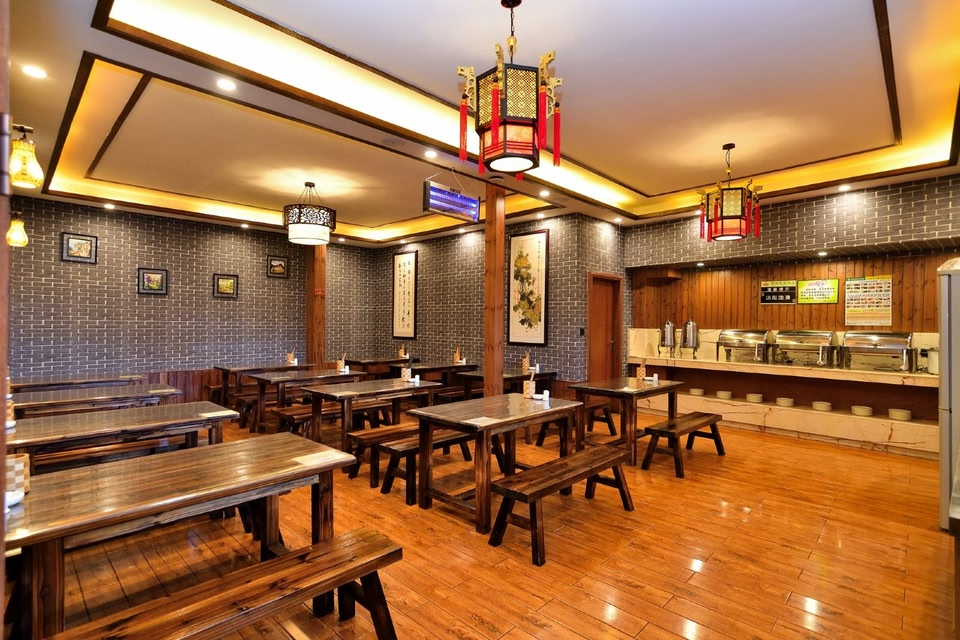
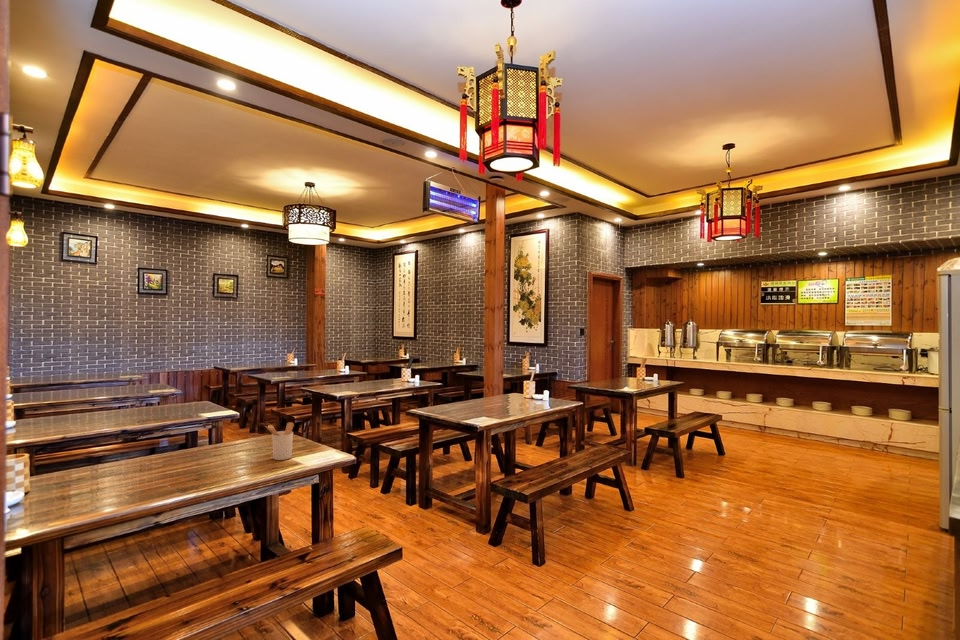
+ utensil holder [264,421,295,461]
